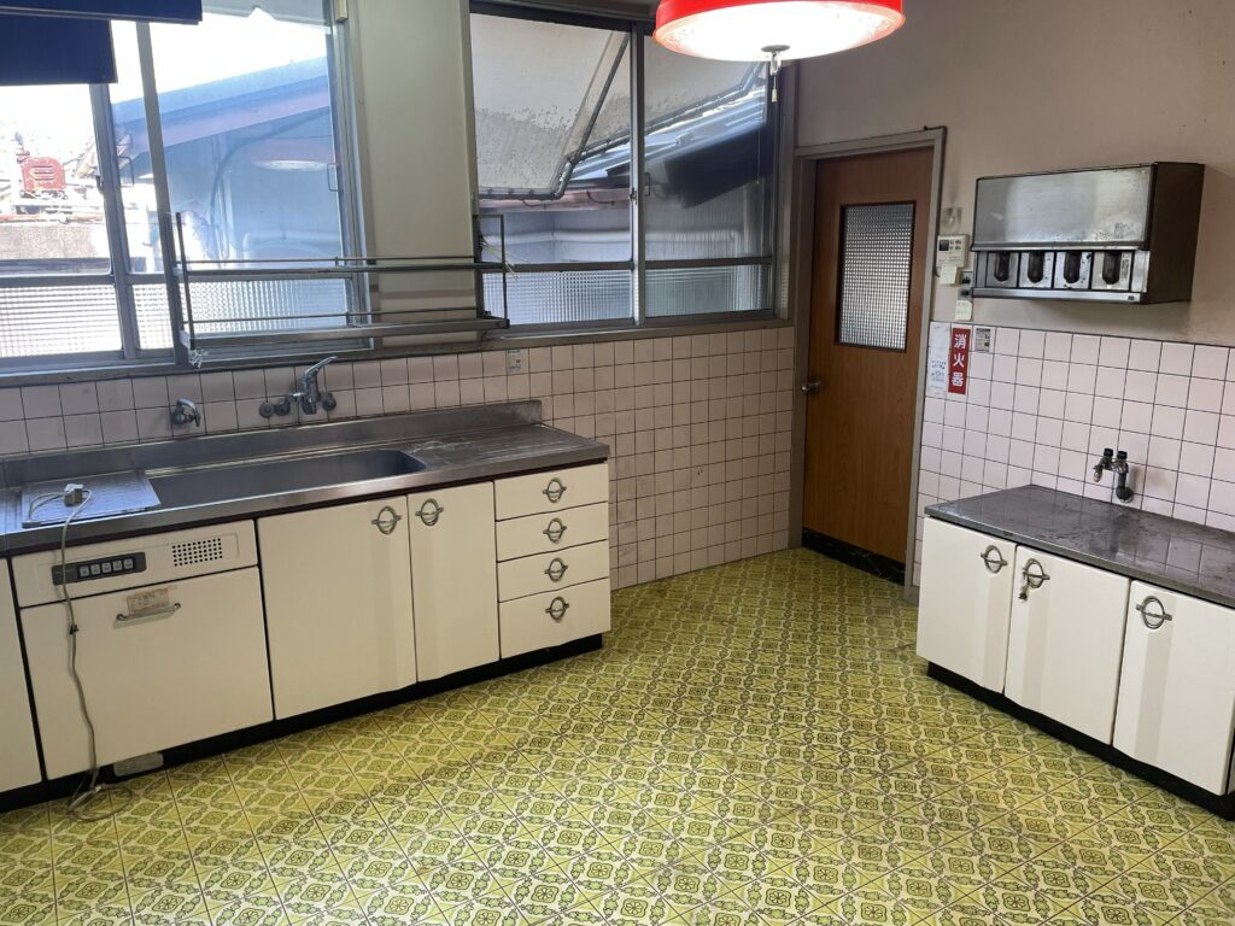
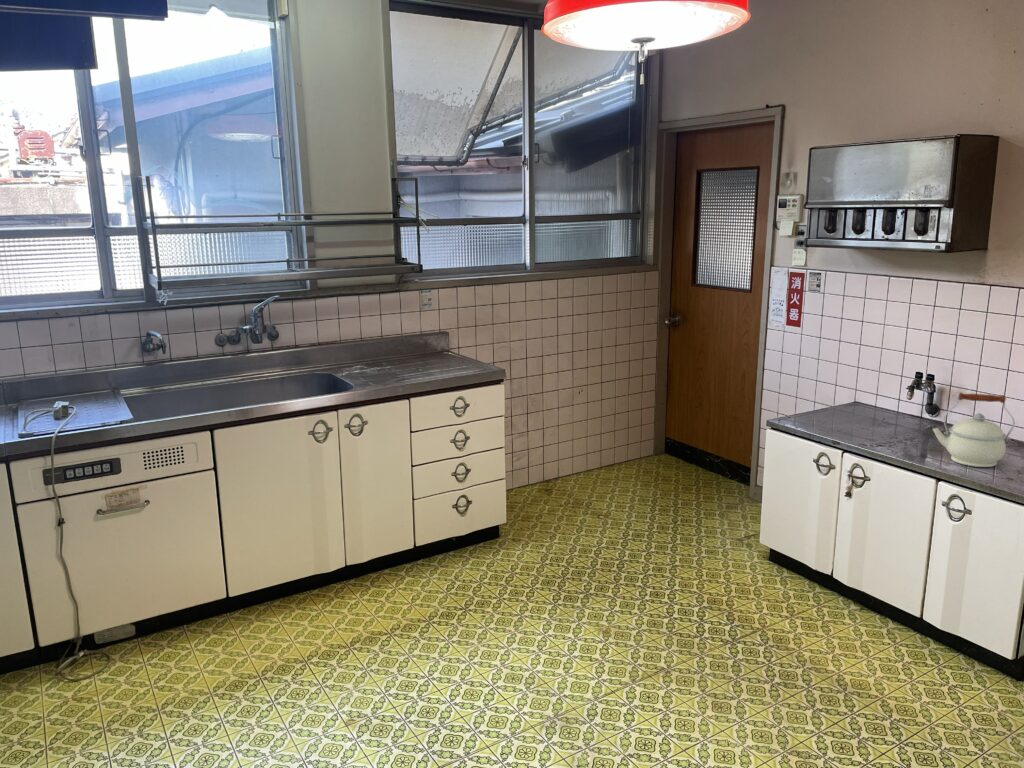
+ kettle [932,392,1016,468]
